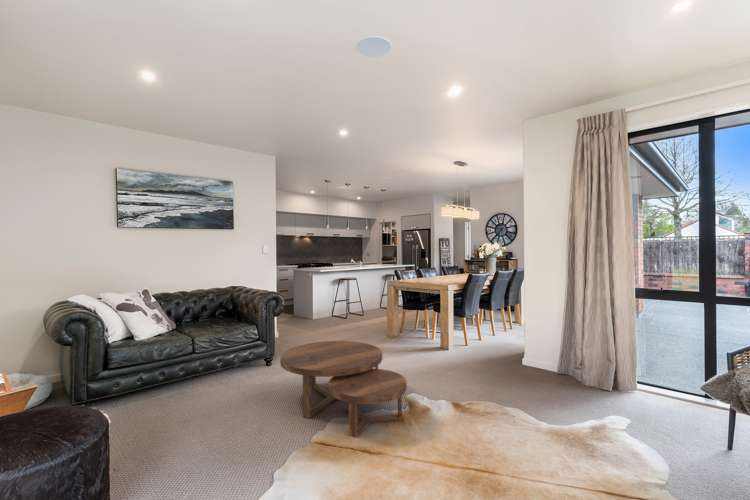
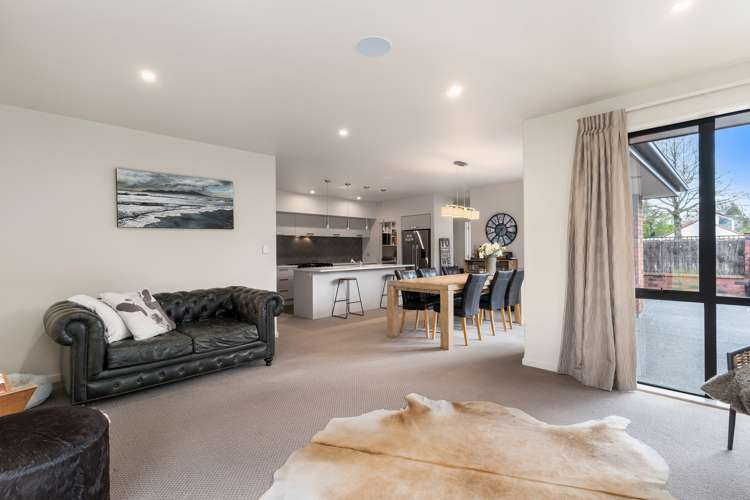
- coffee table [279,340,408,439]
